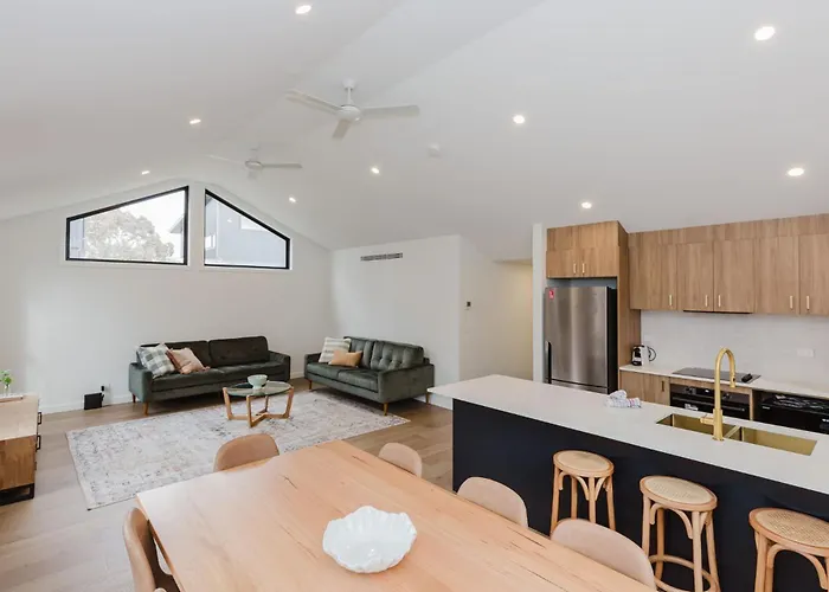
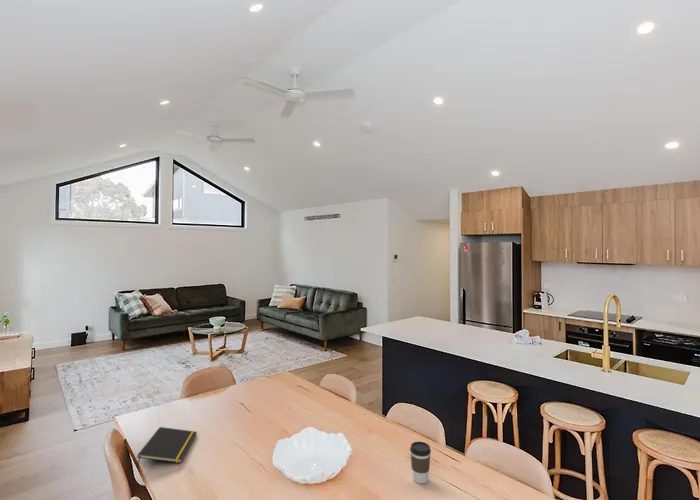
+ coffee cup [409,440,432,485]
+ notepad [136,426,198,468]
